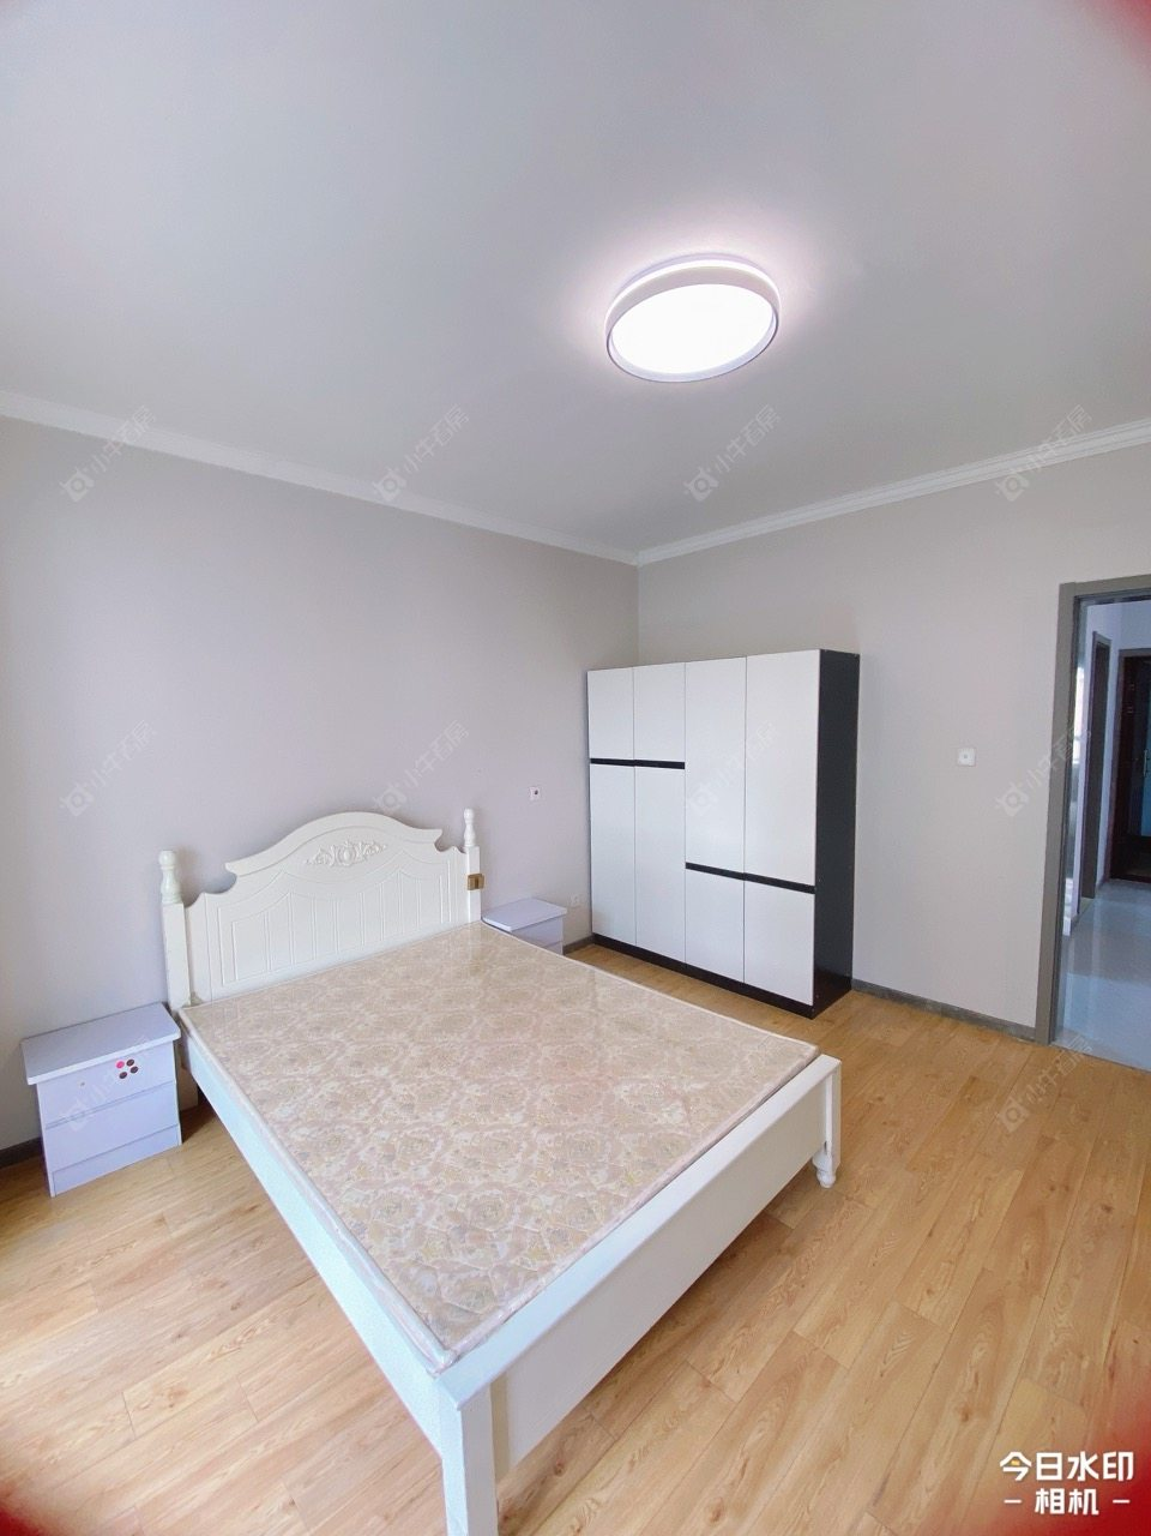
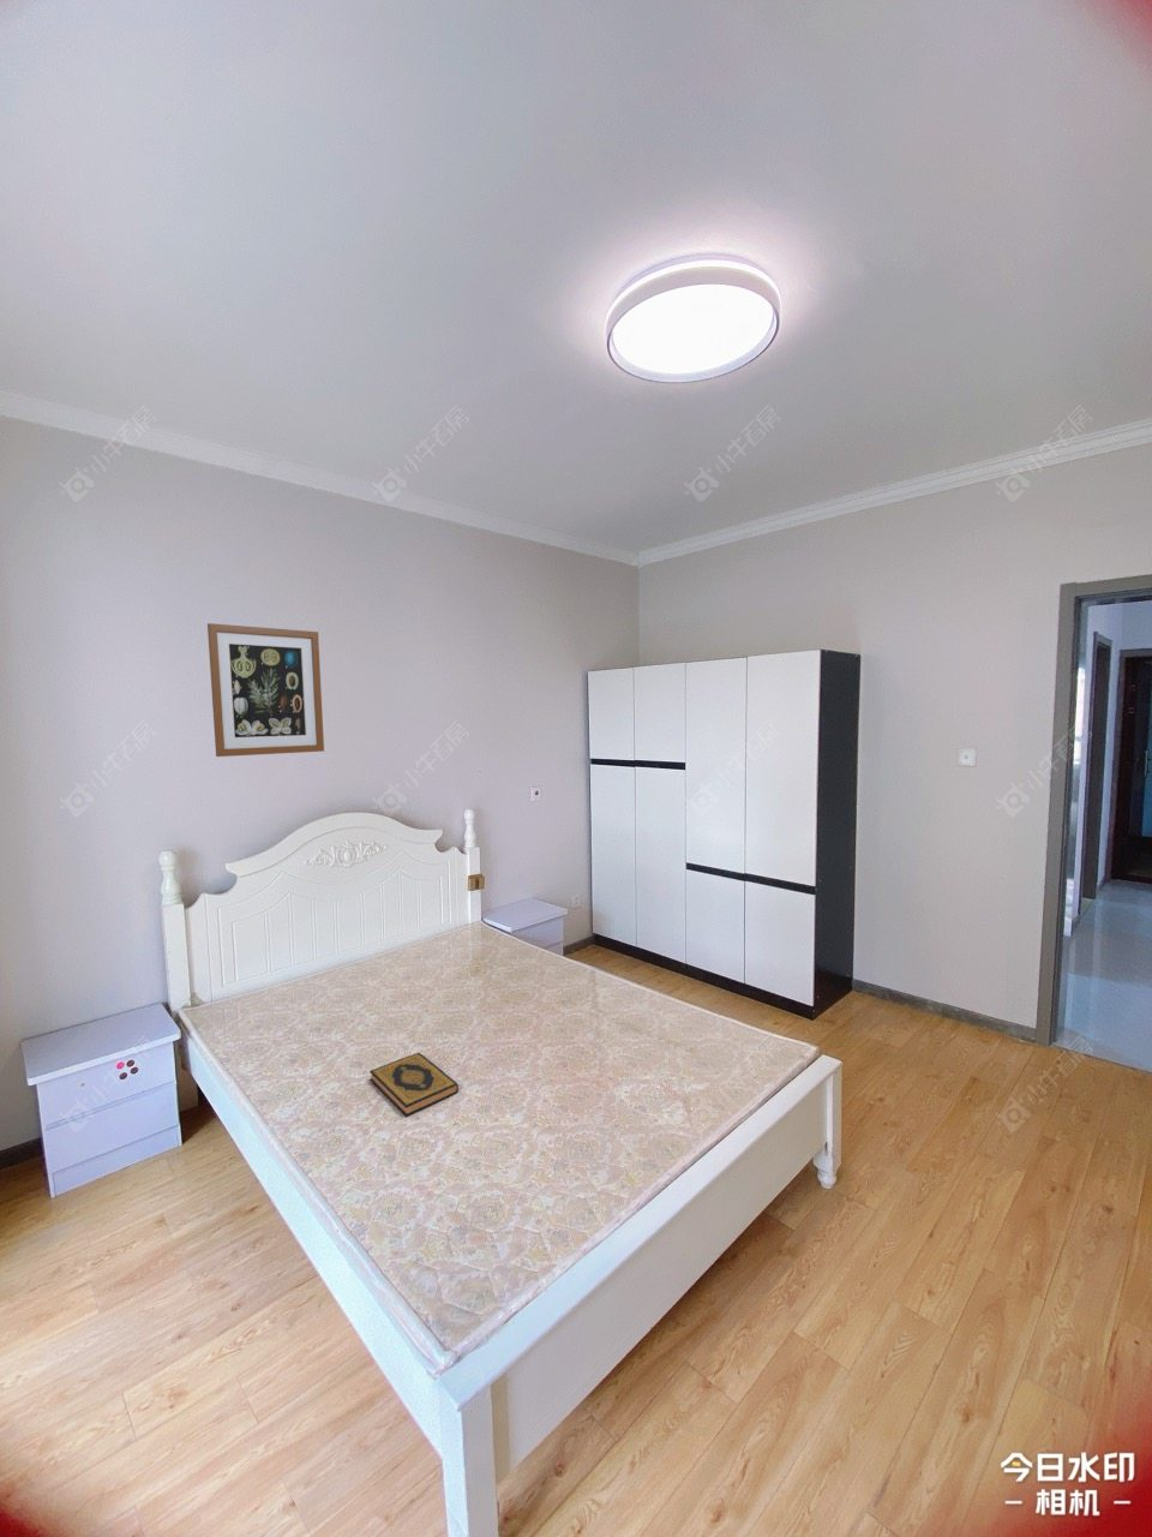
+ hardback book [368,1052,460,1118]
+ wall art [207,622,326,758]
